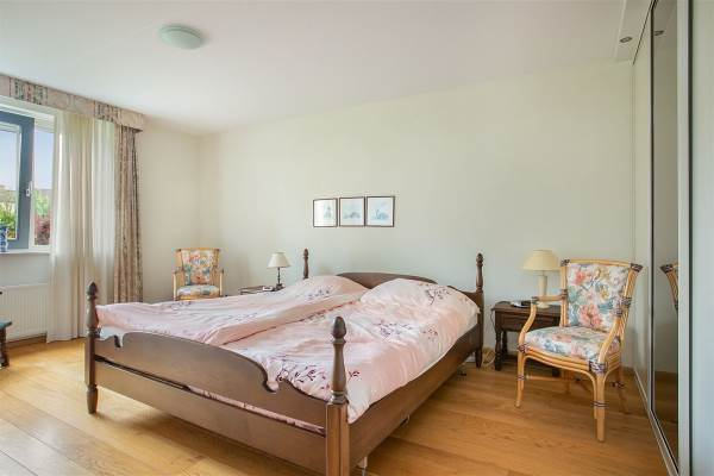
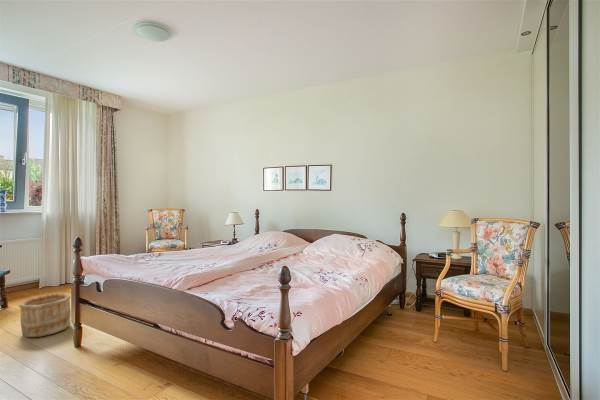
+ wooden bucket [17,293,72,338]
